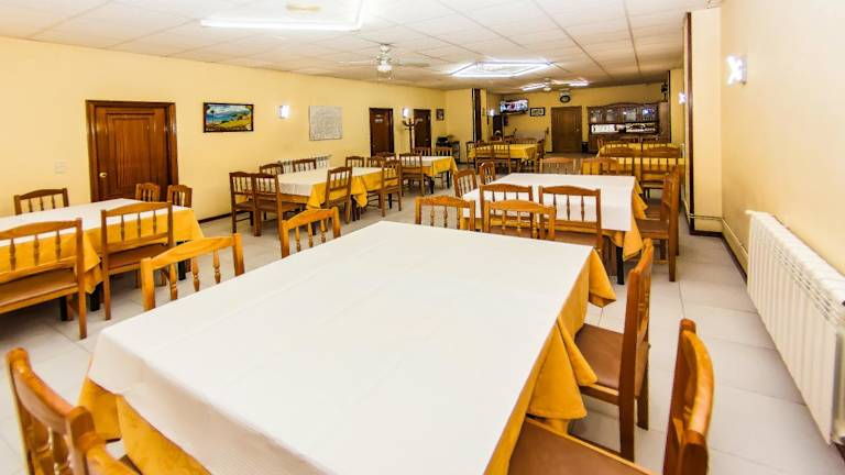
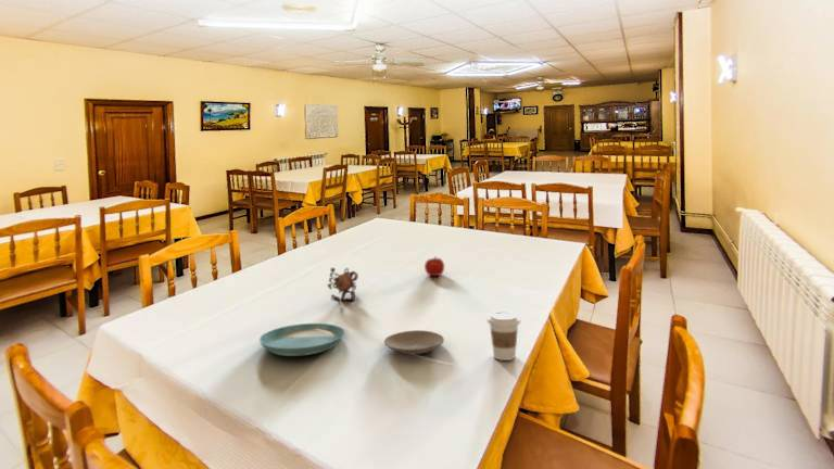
+ coffee cup [486,309,521,362]
+ teapot [326,267,359,306]
+ fruit [424,255,445,277]
+ saucer [258,322,345,357]
+ plate [383,329,445,355]
